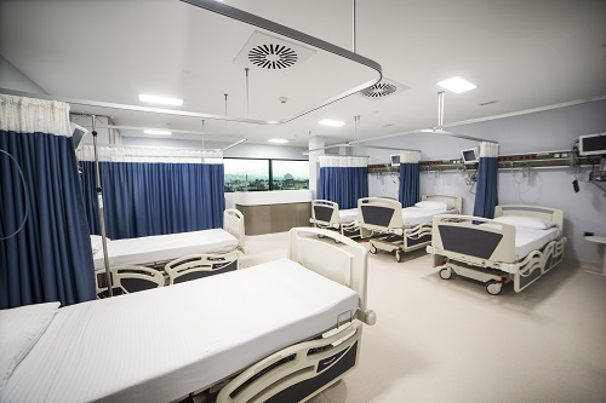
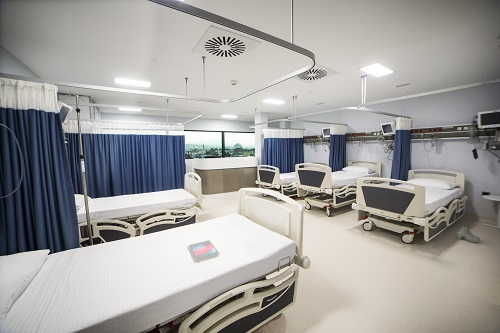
+ tablet [188,240,220,262]
+ boots [457,224,481,244]
